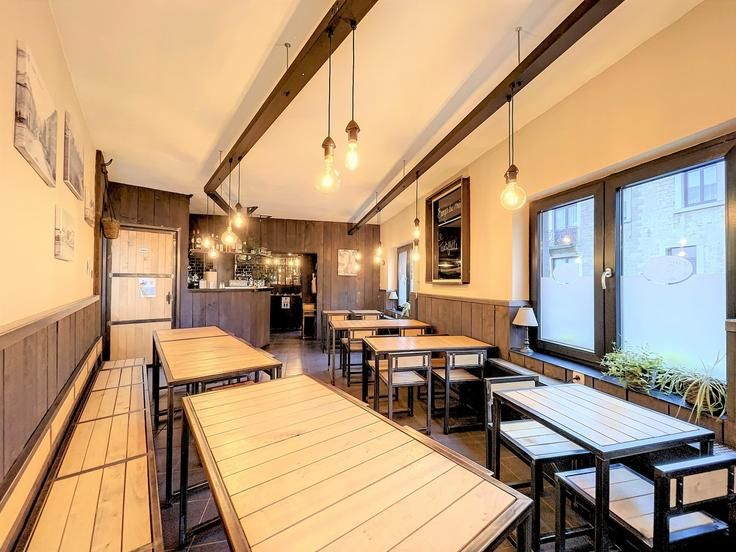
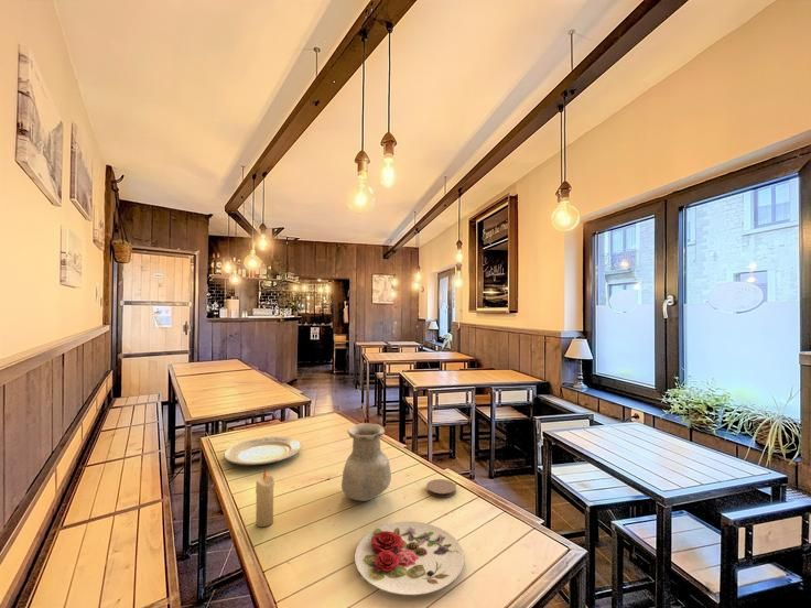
+ plate [354,520,465,596]
+ vase [340,422,392,502]
+ coaster [425,478,457,499]
+ chinaware [223,436,302,466]
+ candle [255,469,275,528]
